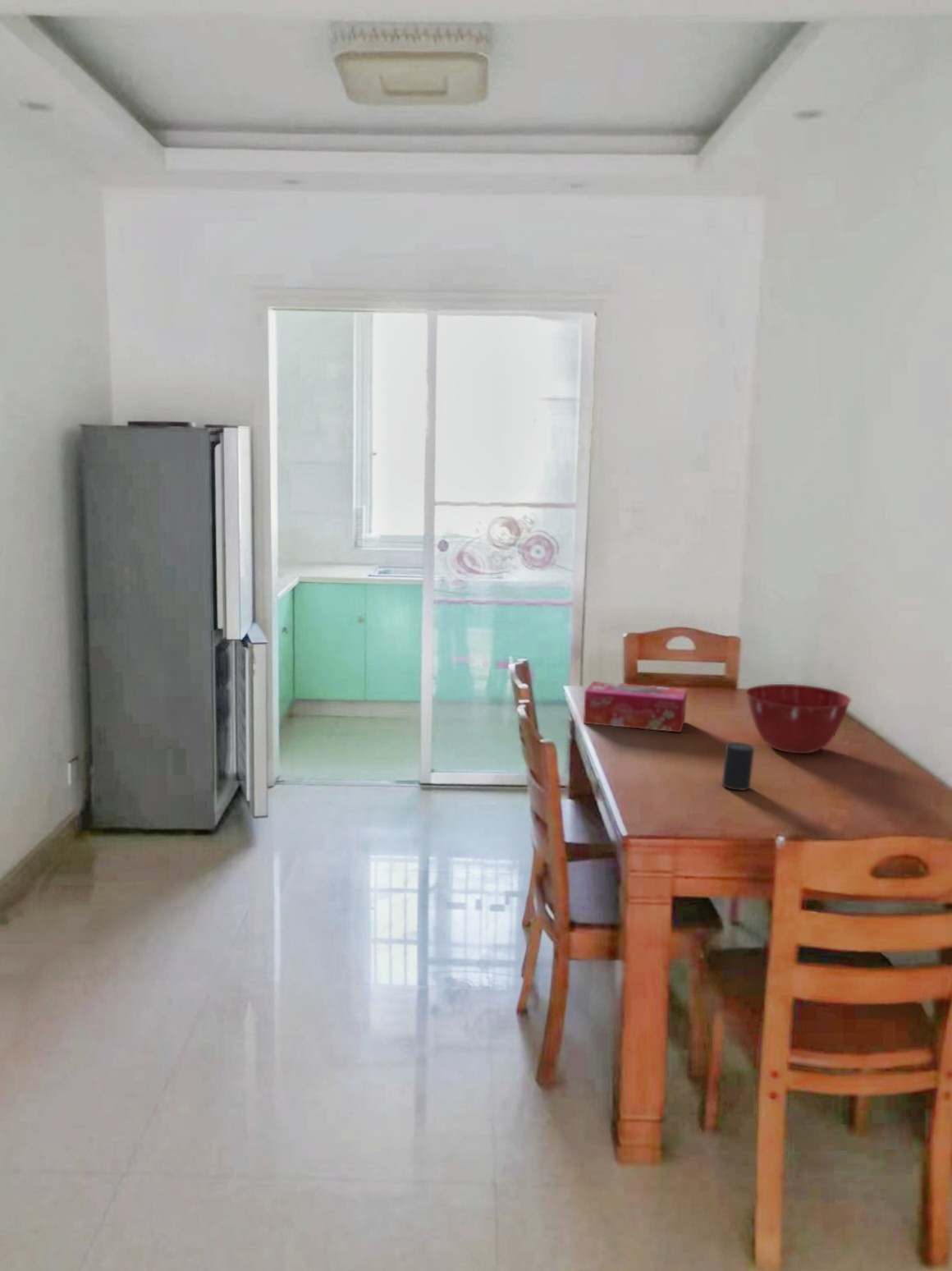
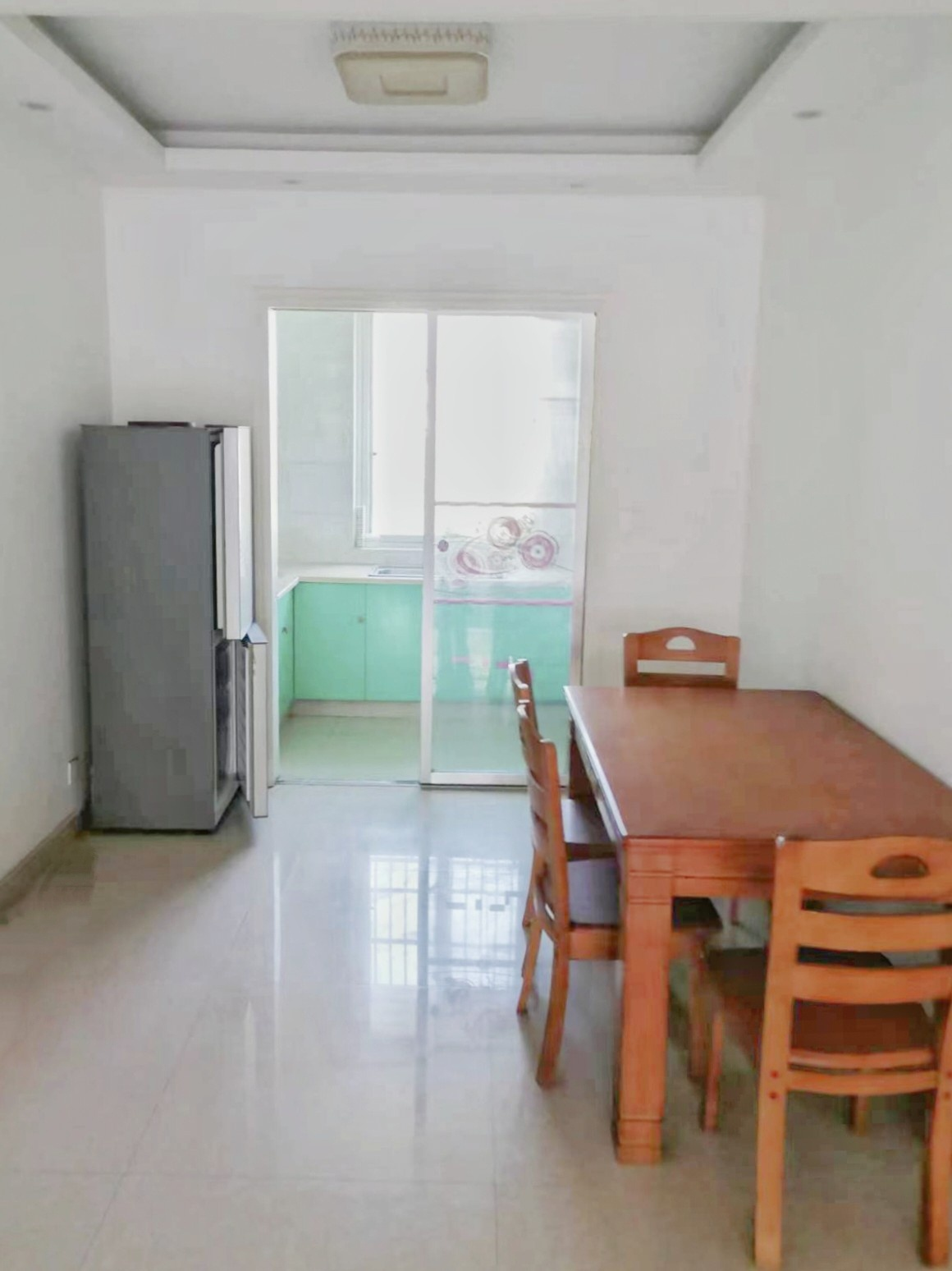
- tissue box [583,681,688,733]
- cup [721,741,755,792]
- mixing bowl [744,683,852,755]
